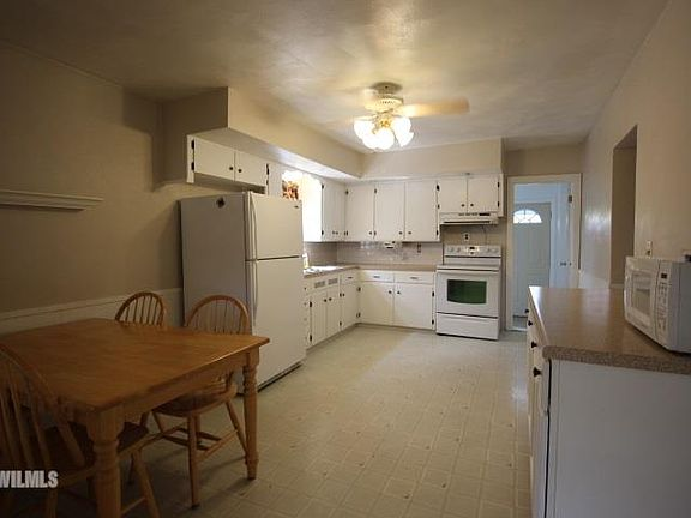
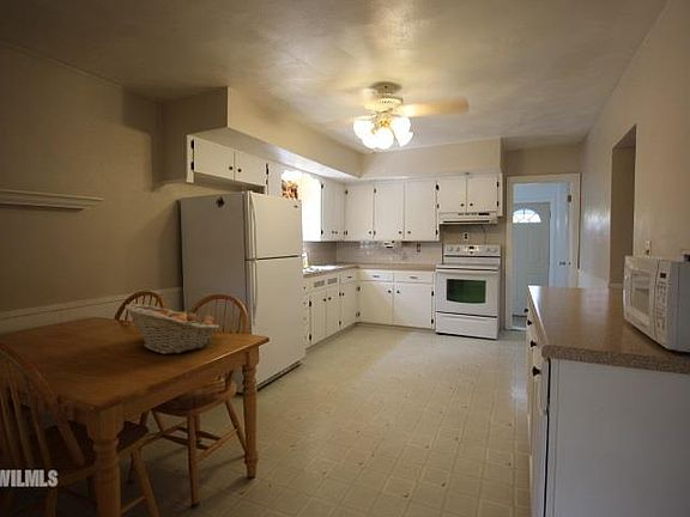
+ fruit basket [123,303,220,355]
